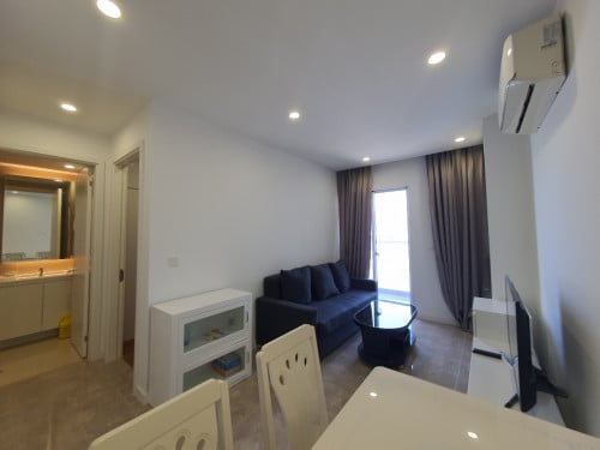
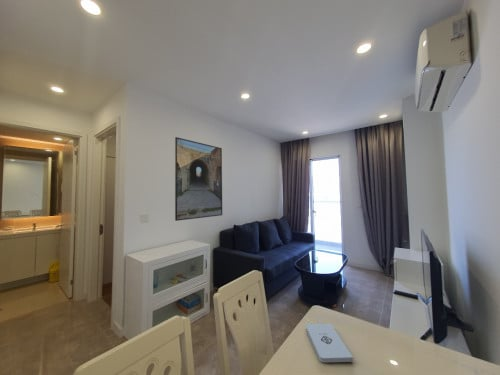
+ notepad [305,323,354,363]
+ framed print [174,136,223,222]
